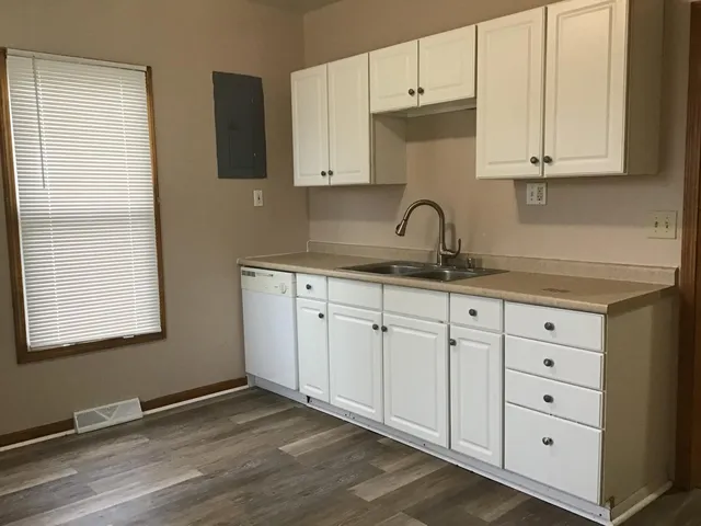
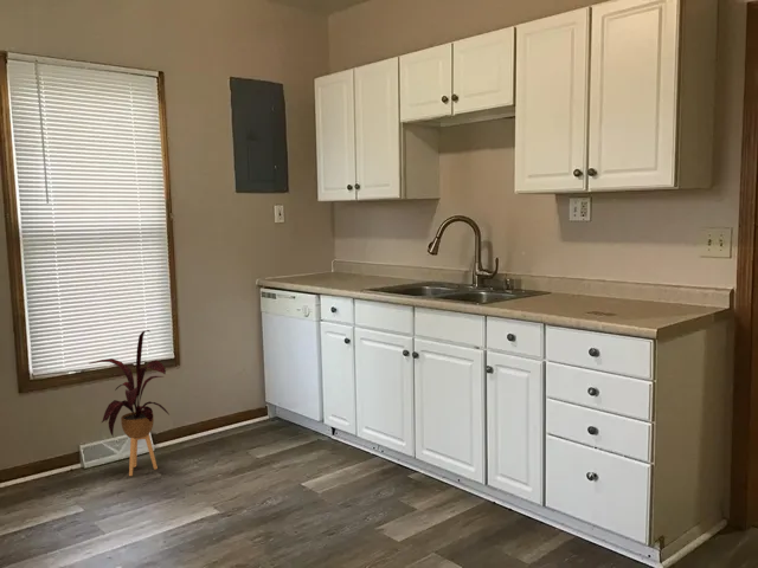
+ house plant [89,329,169,477]
